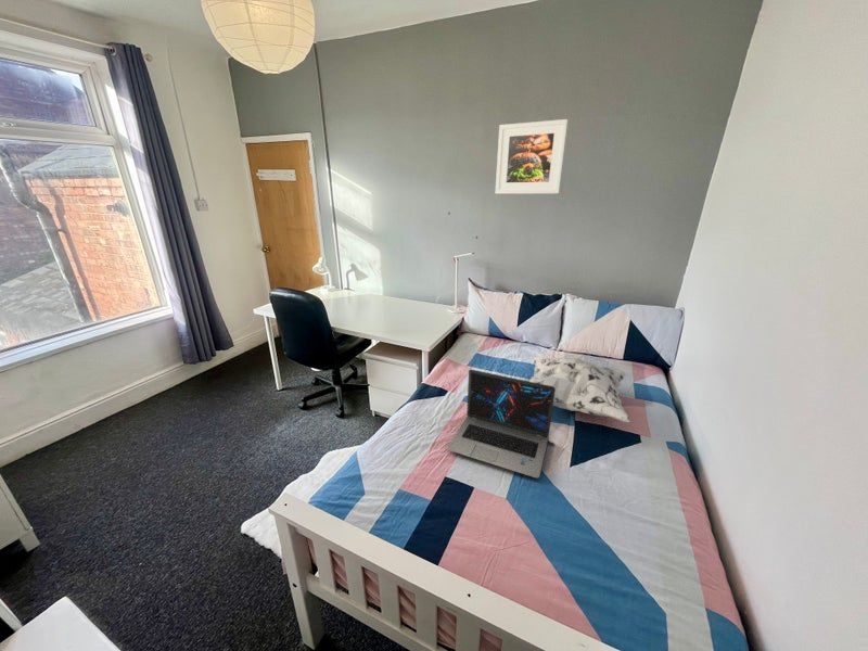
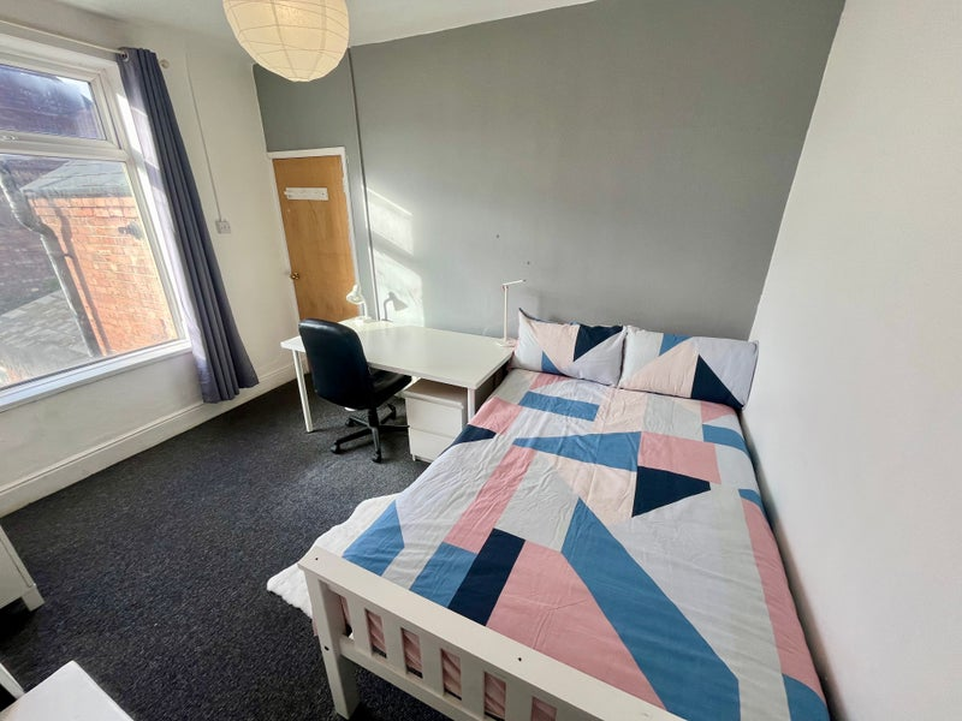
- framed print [495,118,569,195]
- decorative pillow [527,356,631,423]
- laptop [446,369,556,480]
